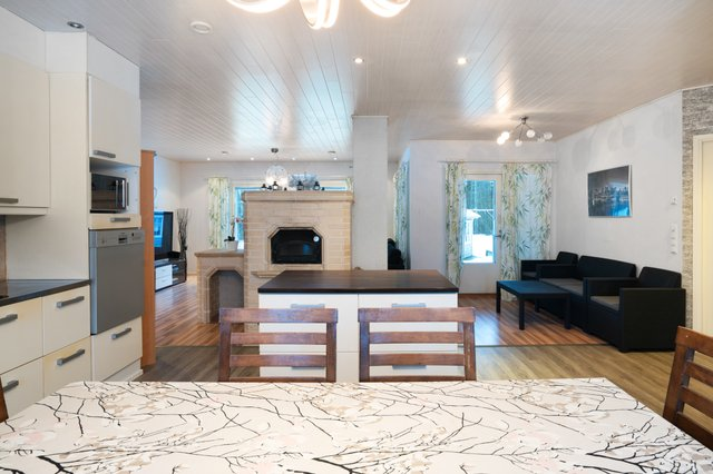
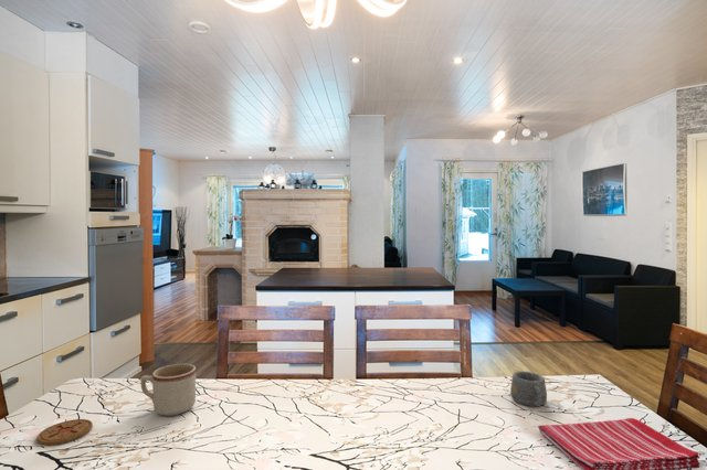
+ coaster [35,418,94,446]
+ mug [509,371,548,407]
+ mug [140,363,197,417]
+ dish towel [537,417,701,470]
